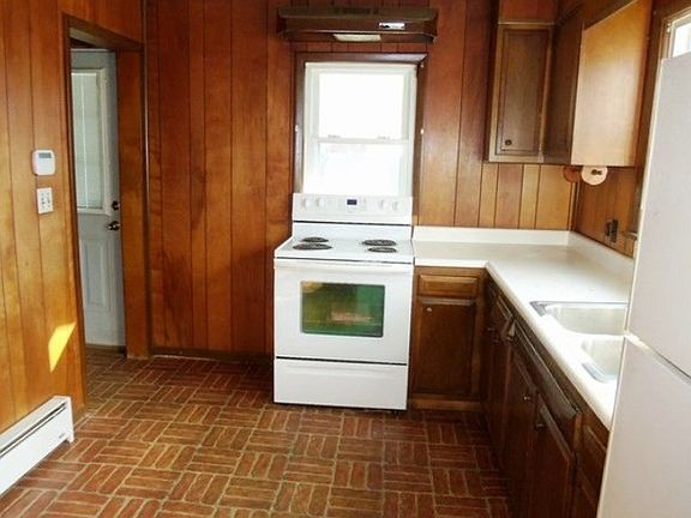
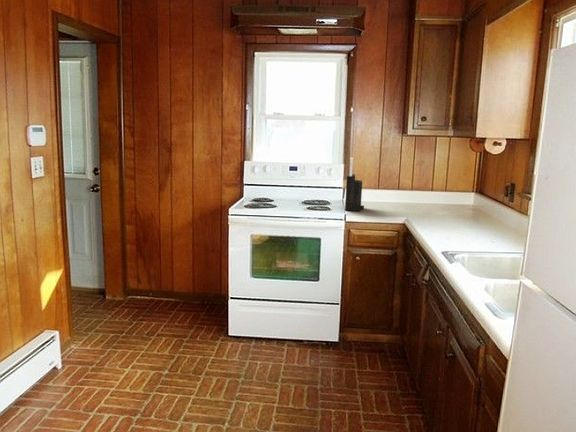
+ knife block [344,156,365,212]
